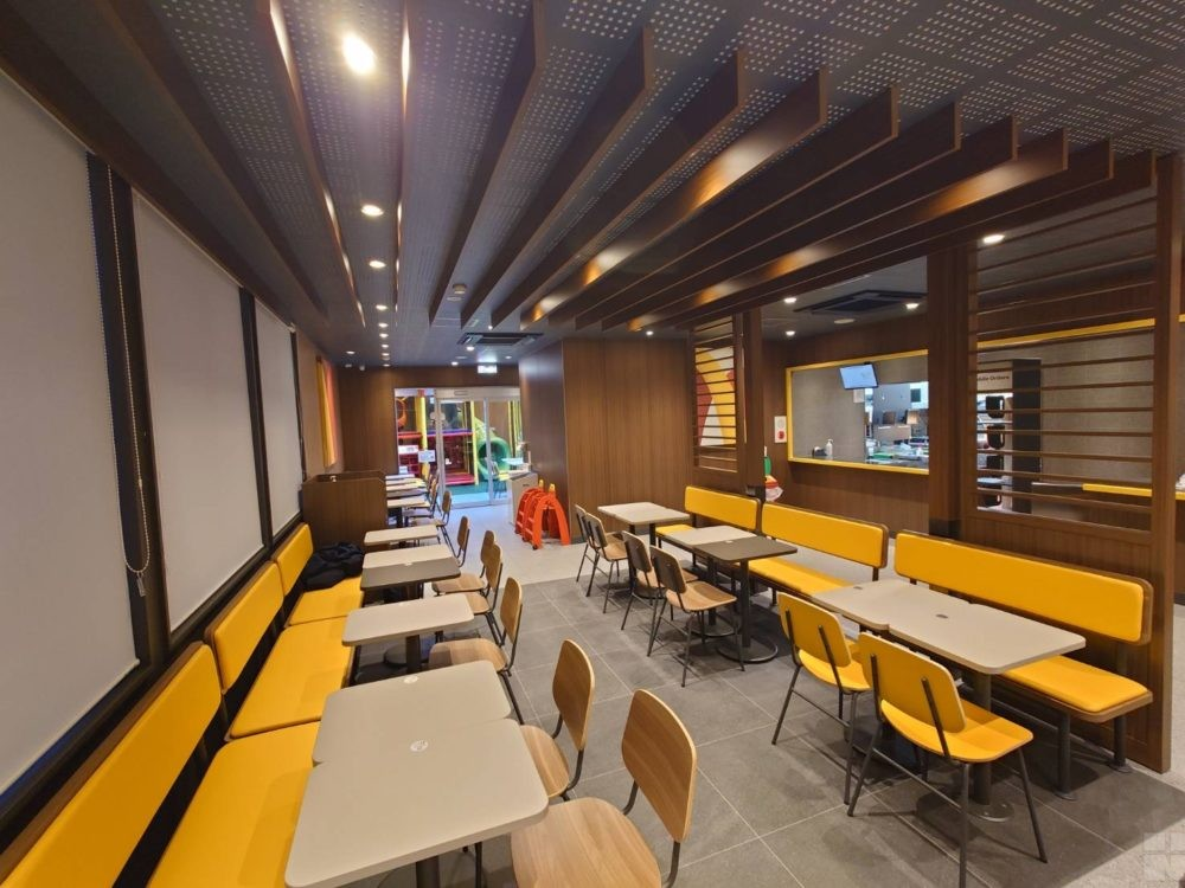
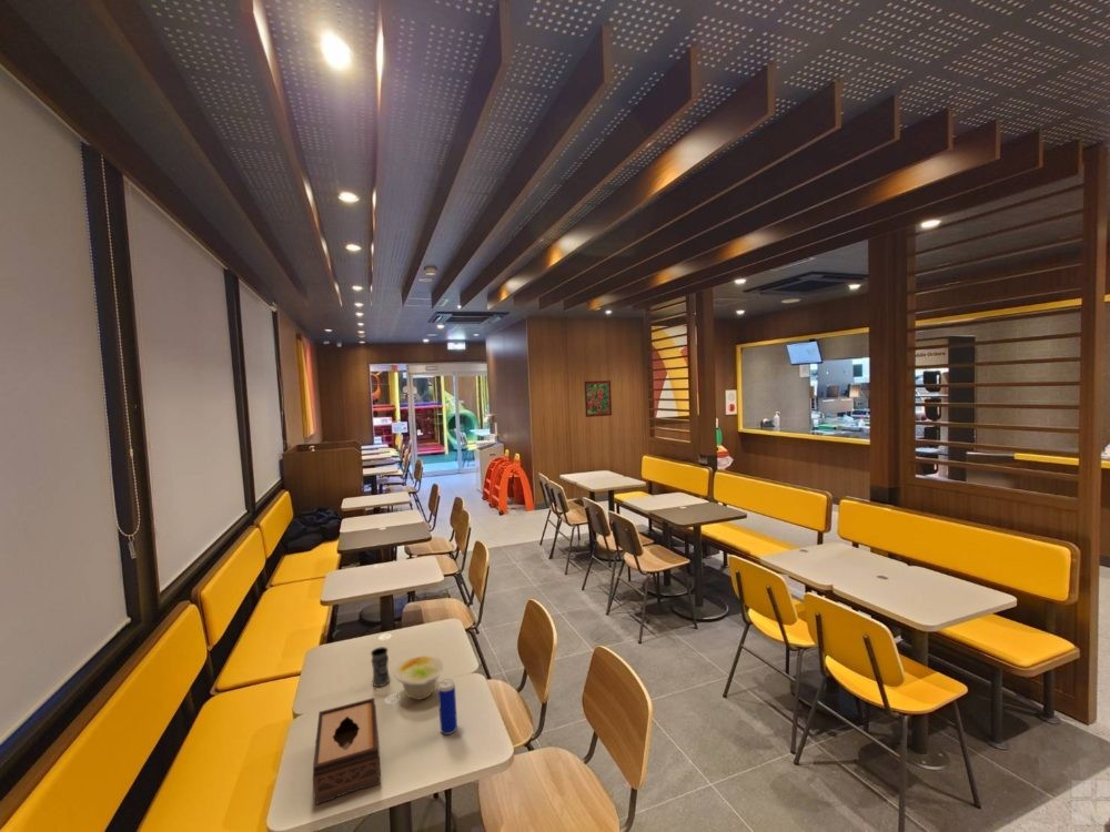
+ bowl [393,655,444,701]
+ beverage can [437,678,458,735]
+ tissue box [312,697,382,805]
+ jar [370,646,391,688]
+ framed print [584,379,613,418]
